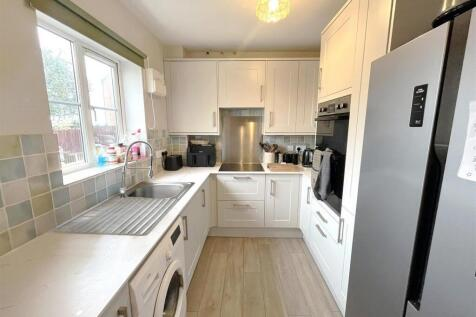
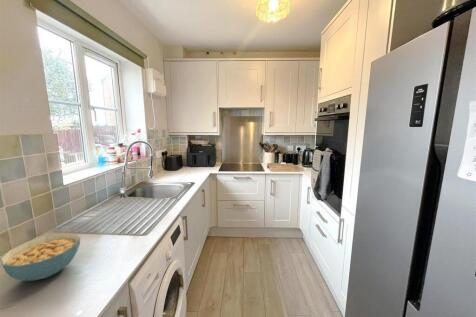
+ cereal bowl [0,232,81,282]
